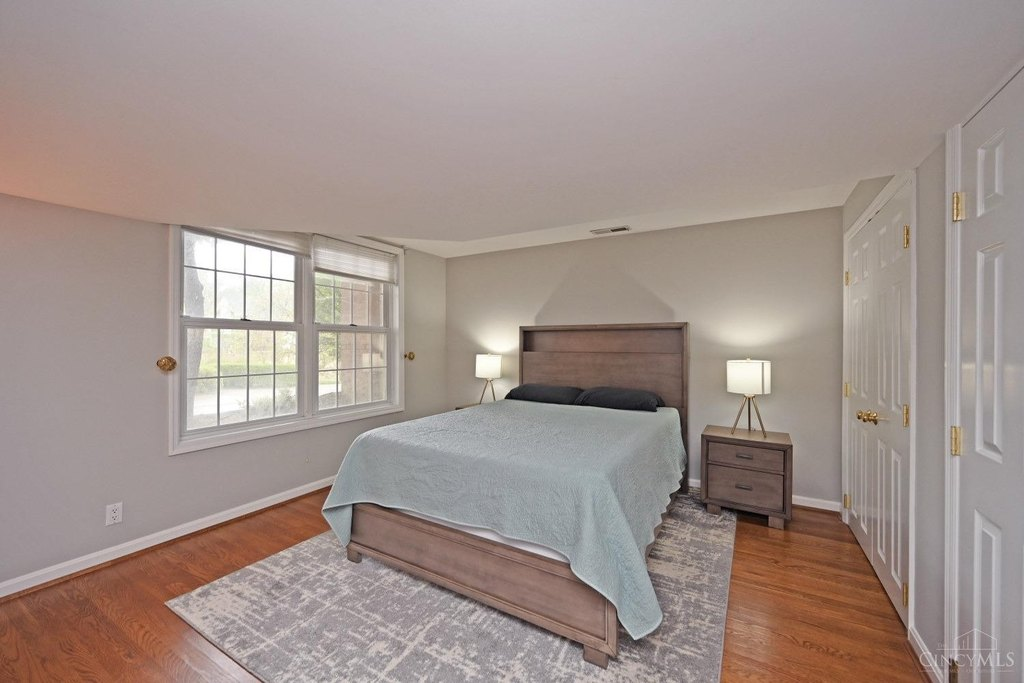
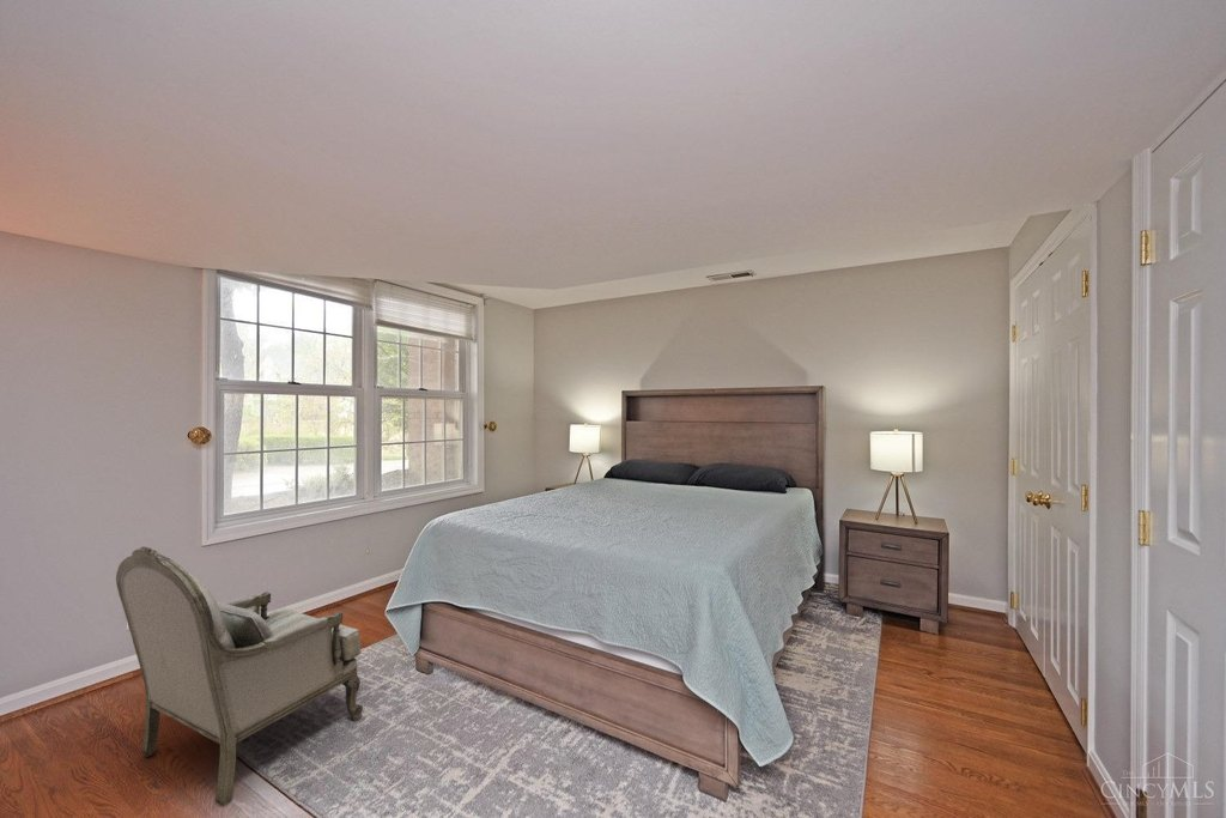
+ armchair [115,545,364,807]
